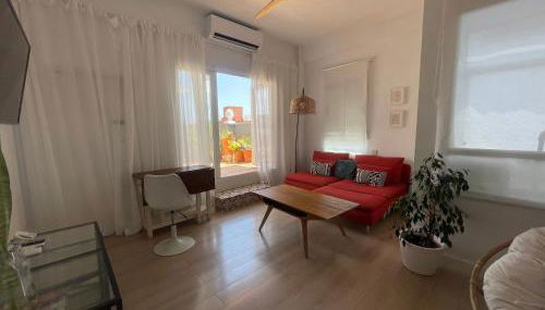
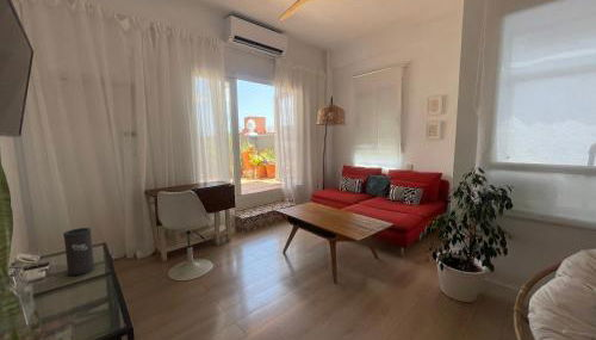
+ speaker [62,227,95,277]
